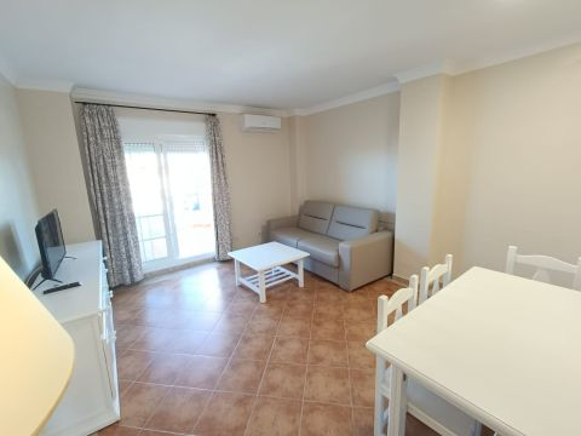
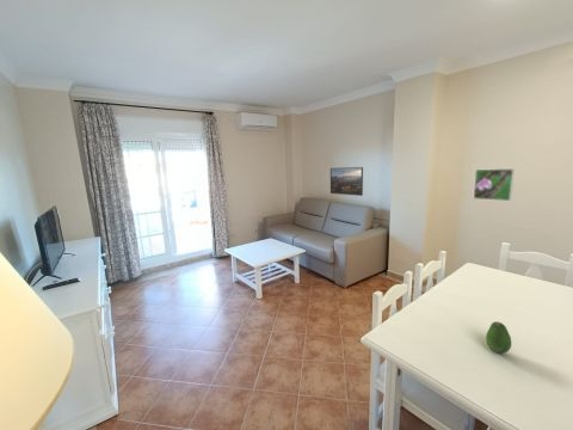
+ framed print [329,166,364,197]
+ fruit [485,320,512,355]
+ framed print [473,167,516,202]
